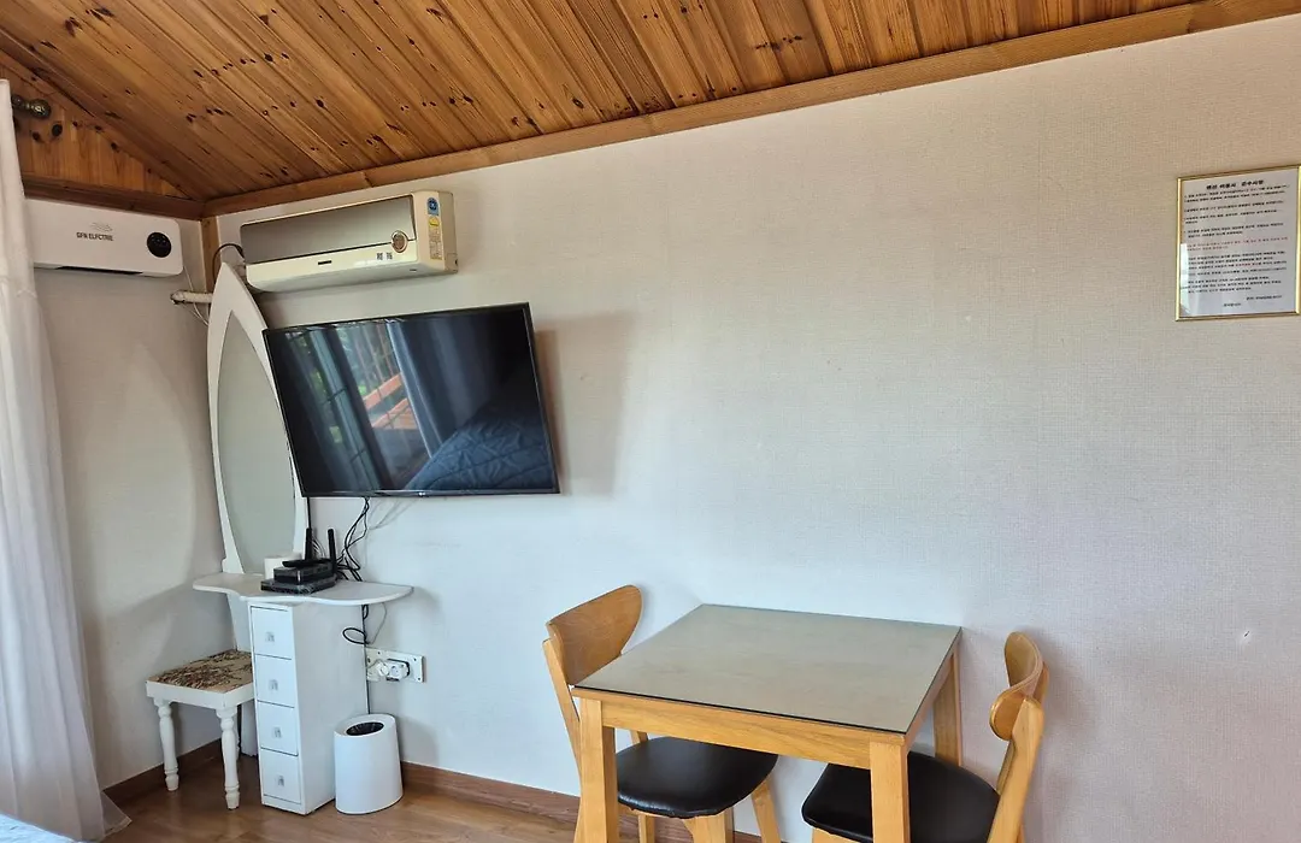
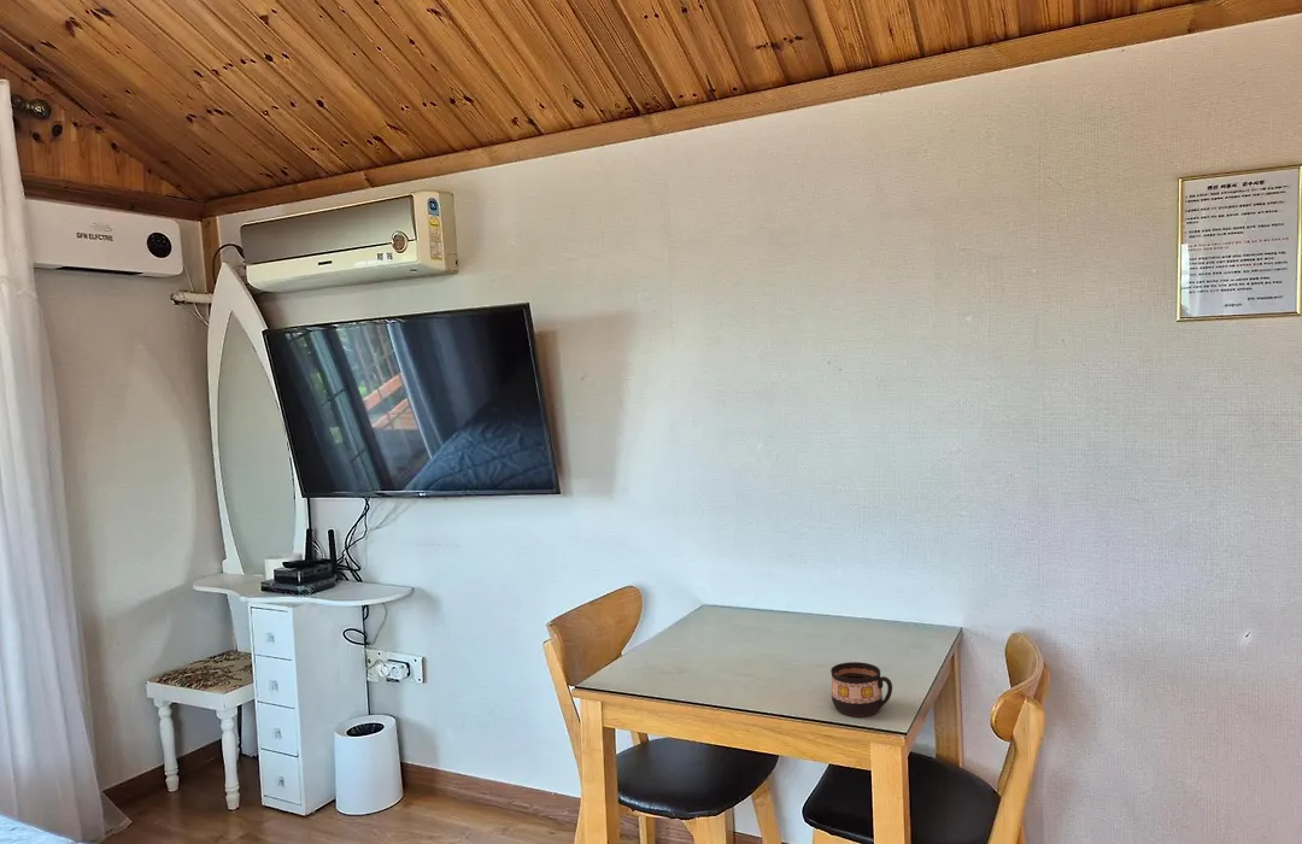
+ cup [829,661,893,717]
